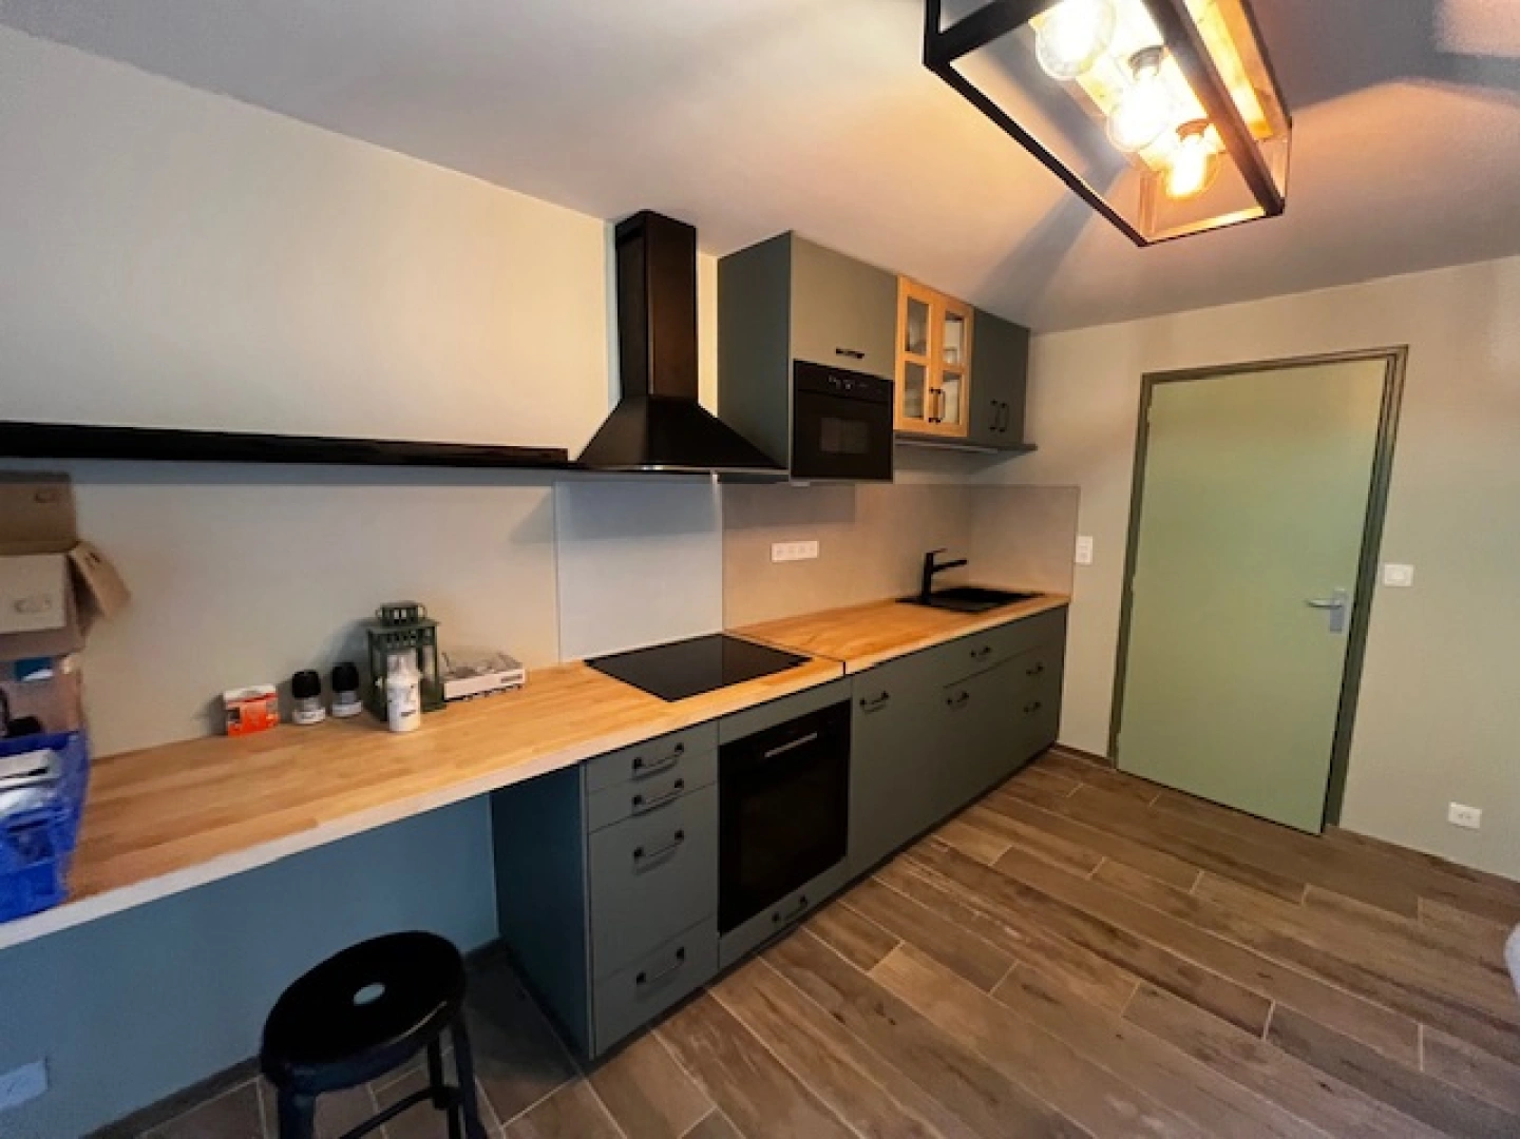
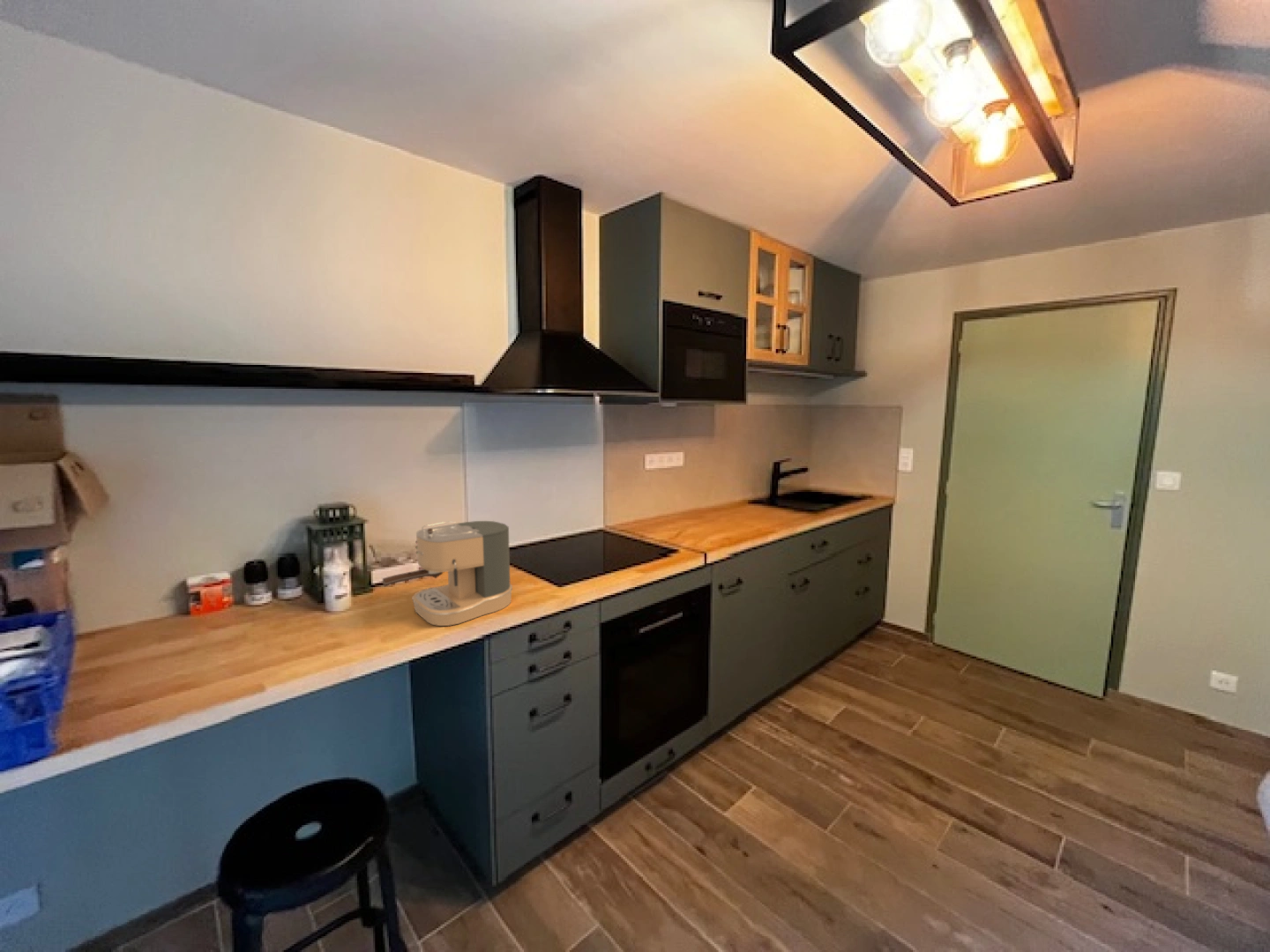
+ coffee maker [382,520,513,627]
